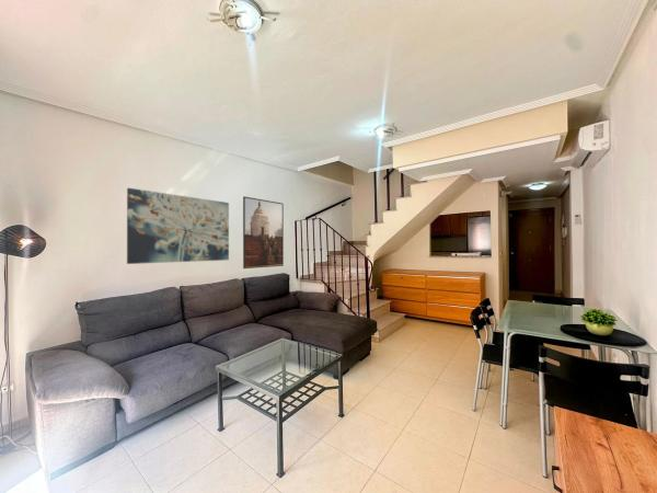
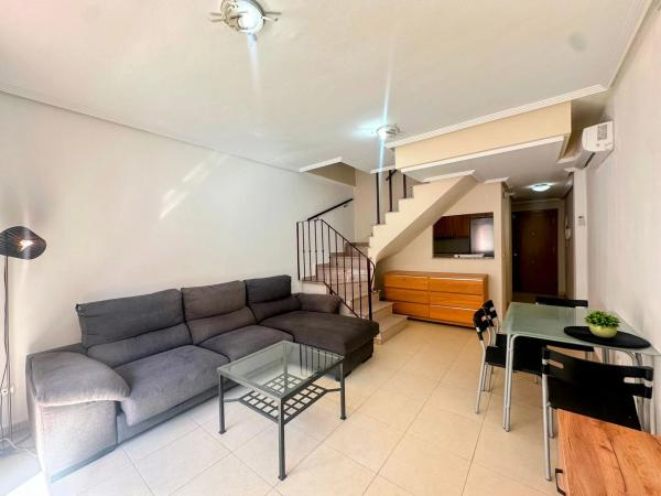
- wall art [126,187,230,265]
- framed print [242,195,285,270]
